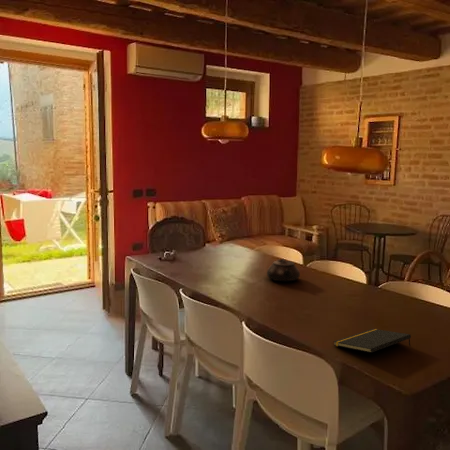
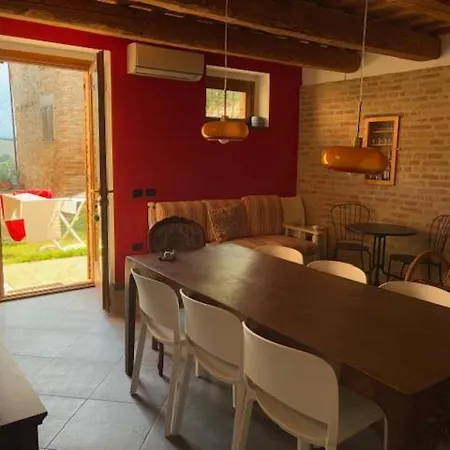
- teapot [266,258,301,282]
- notepad [333,328,412,354]
